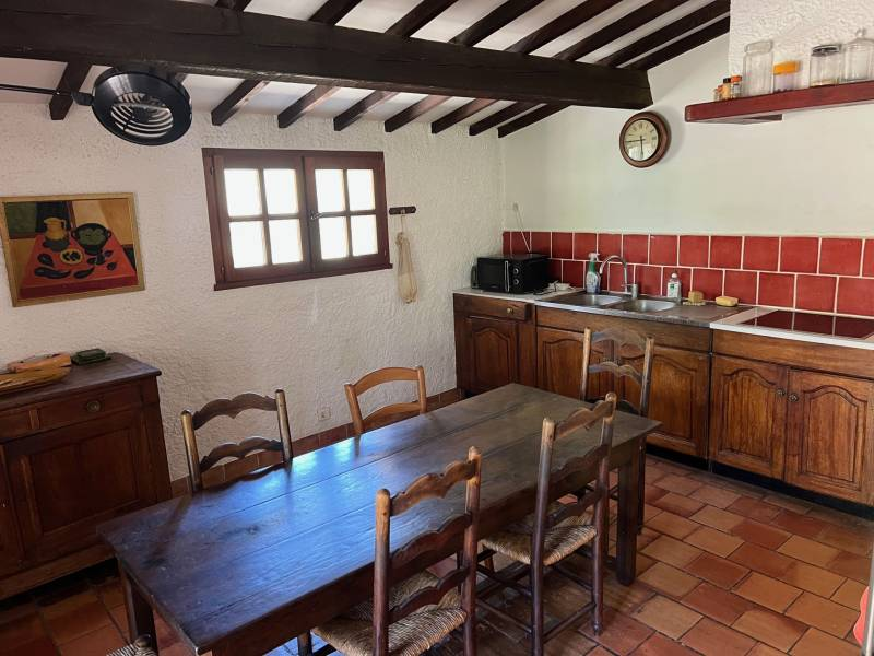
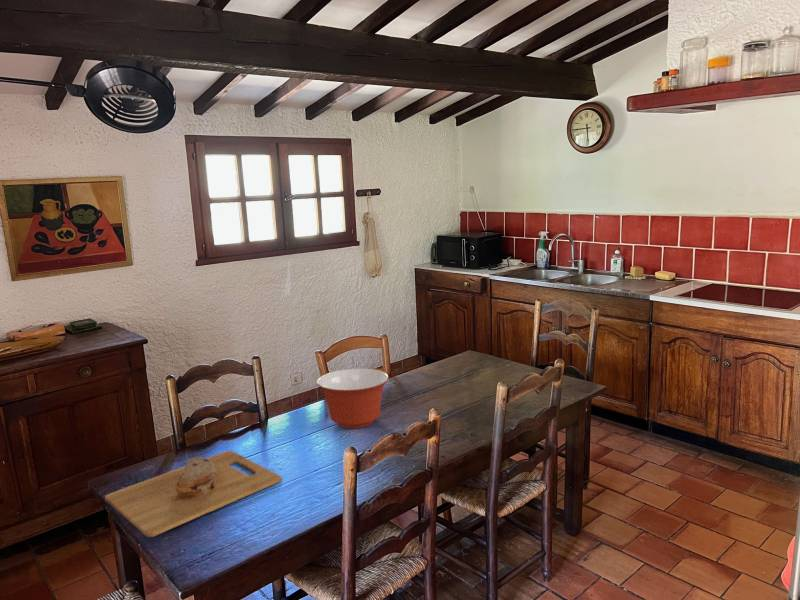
+ cutting board [104,450,283,538]
+ mixing bowl [316,368,390,429]
